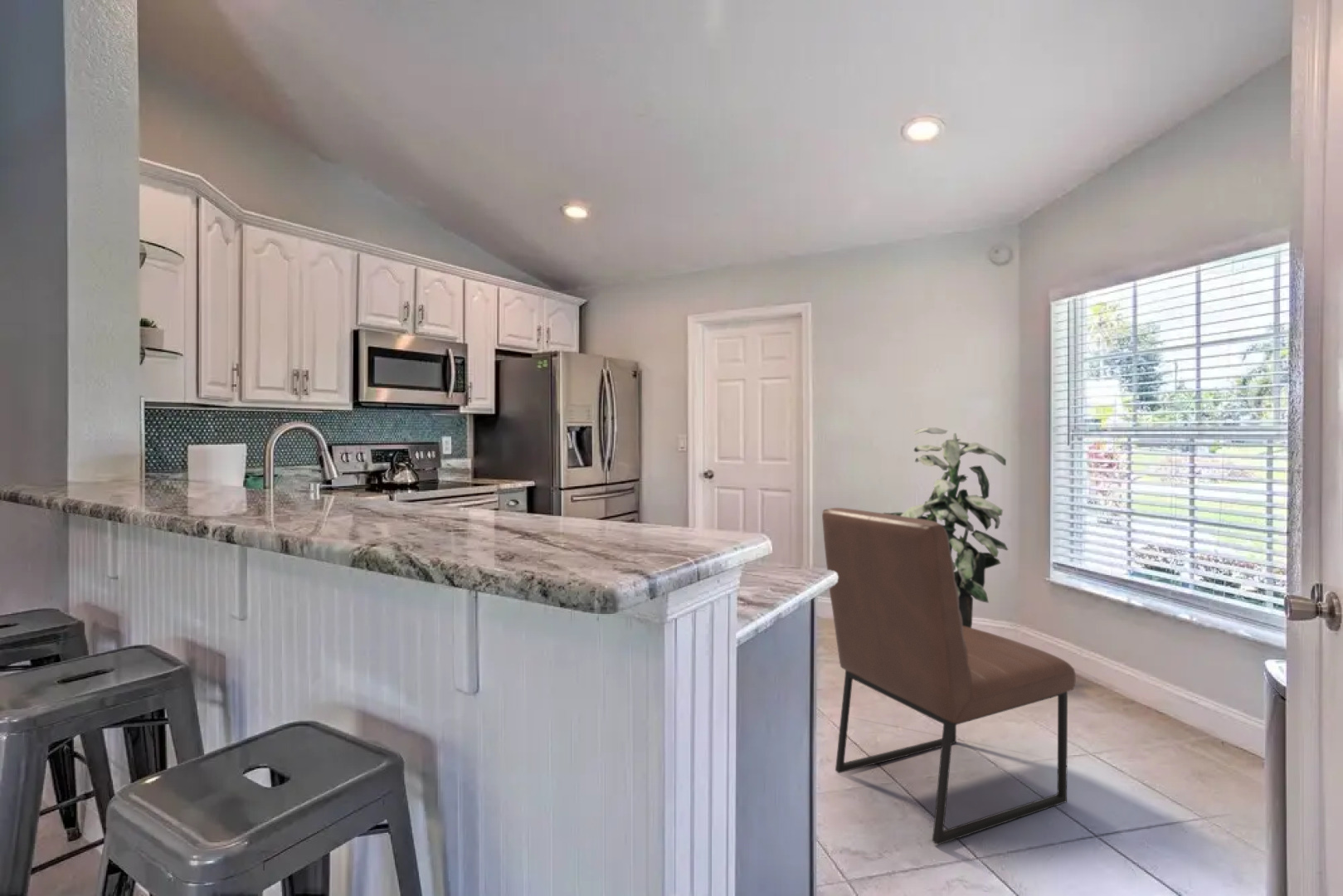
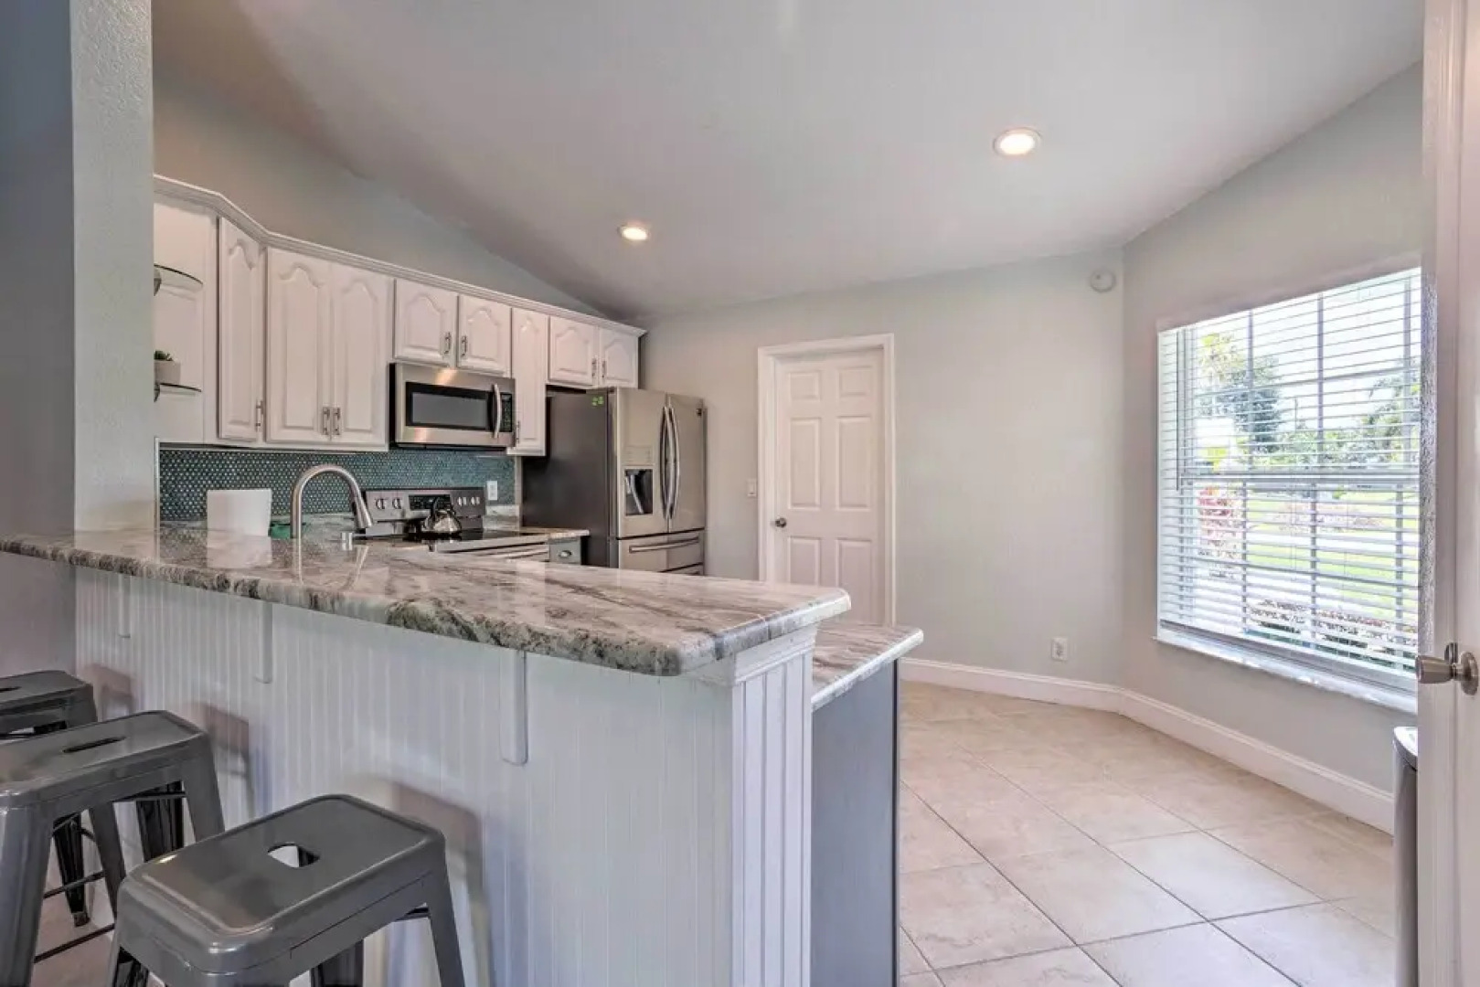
- indoor plant [883,426,1009,628]
- chair [821,507,1077,846]
